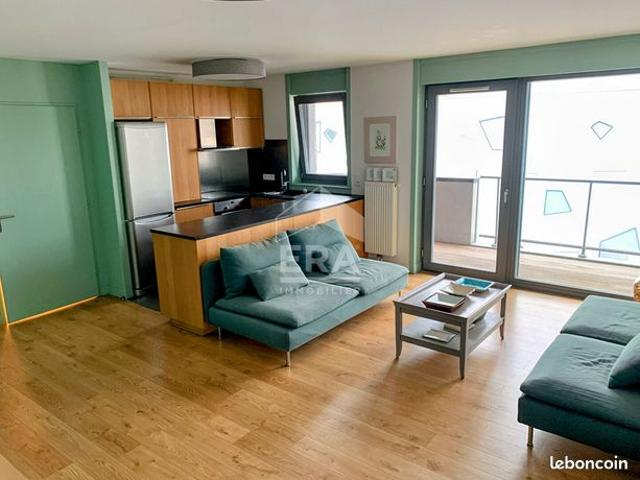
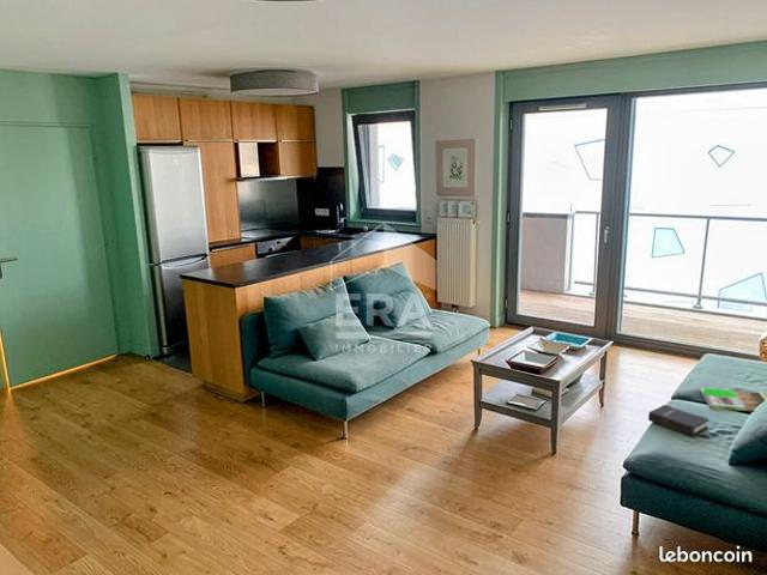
+ hardback book [647,404,709,437]
+ magazine [699,387,767,412]
